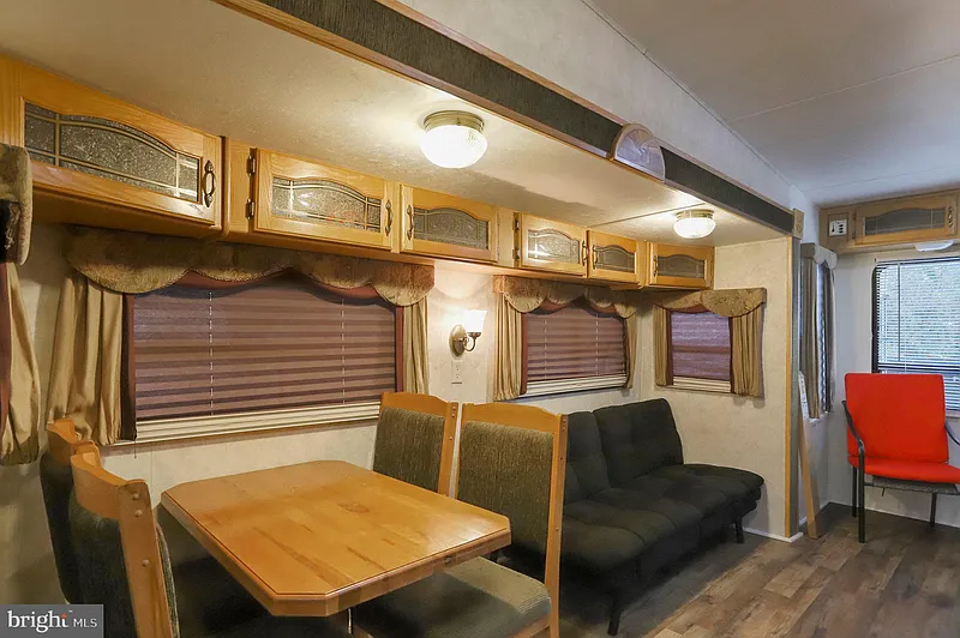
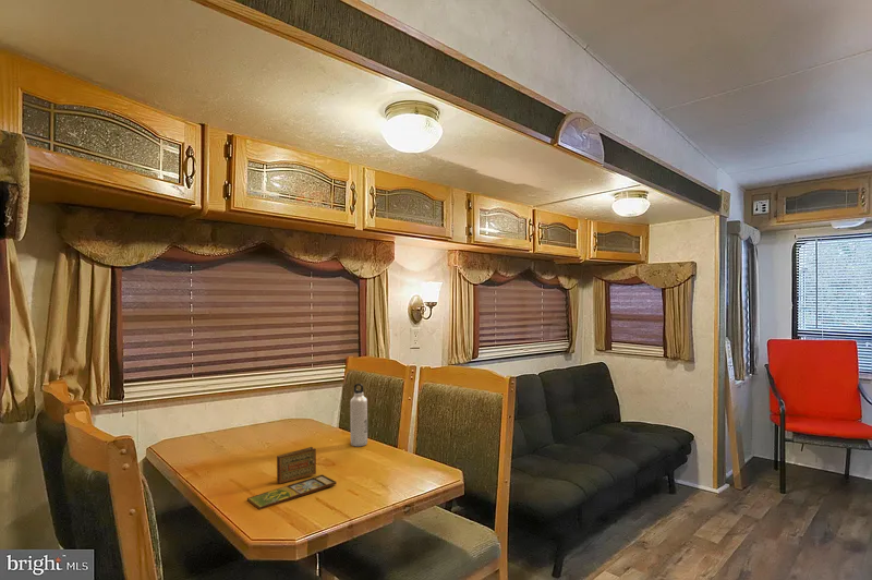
+ water bottle [349,383,368,448]
+ board game [246,446,338,510]
